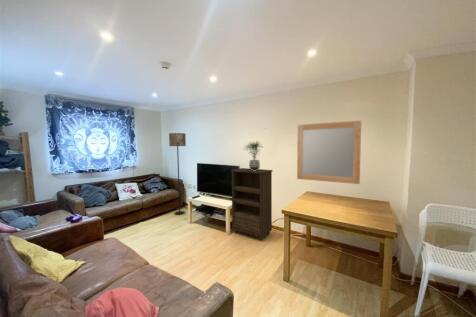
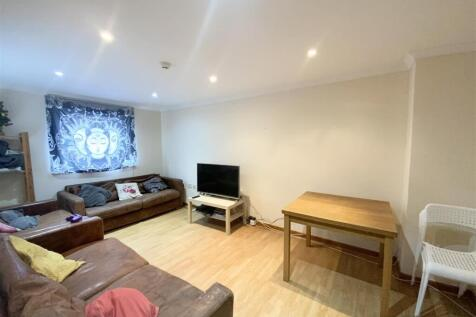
- home mirror [296,120,362,185]
- floor lamp [168,132,187,216]
- potted plant [244,140,264,171]
- bookshelf [230,167,274,241]
